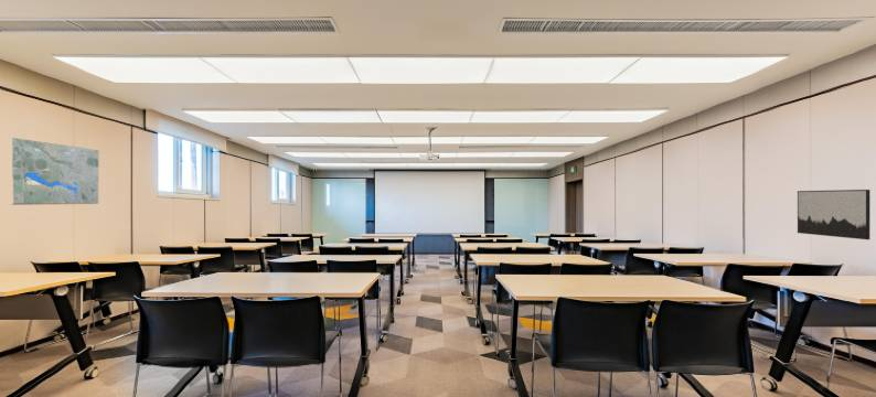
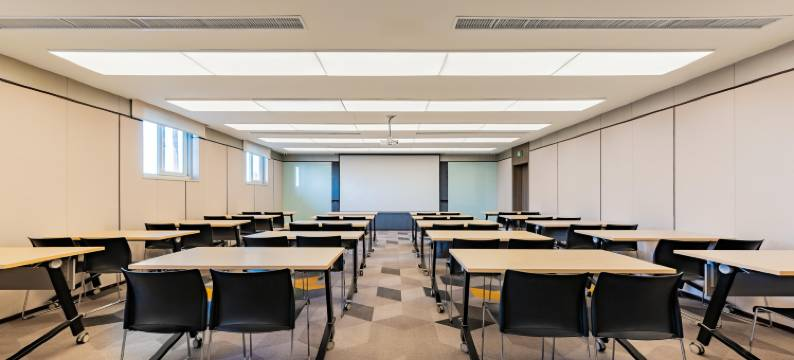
- road map [11,137,99,206]
- wall art [797,189,870,240]
